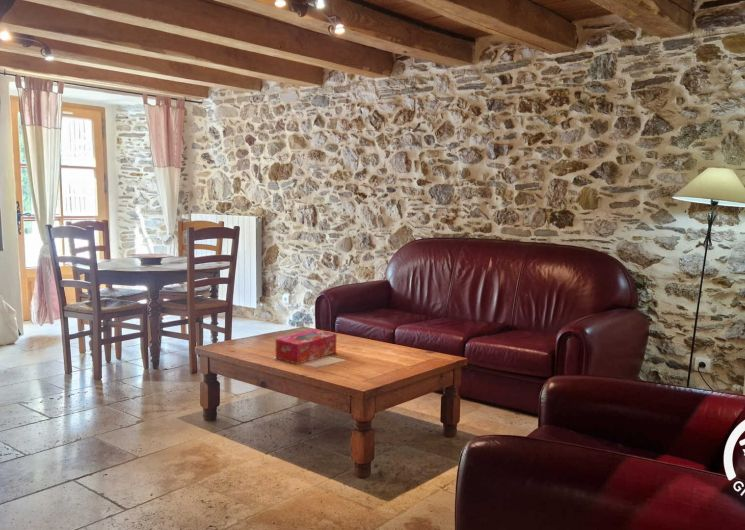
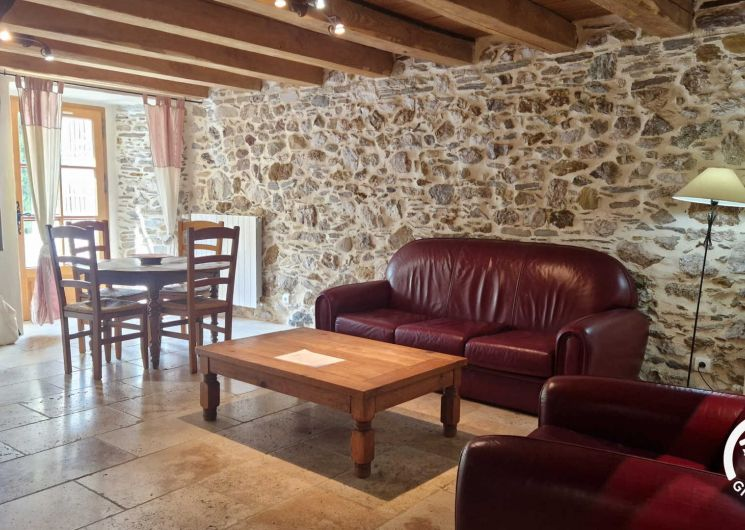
- tissue box [275,328,337,365]
